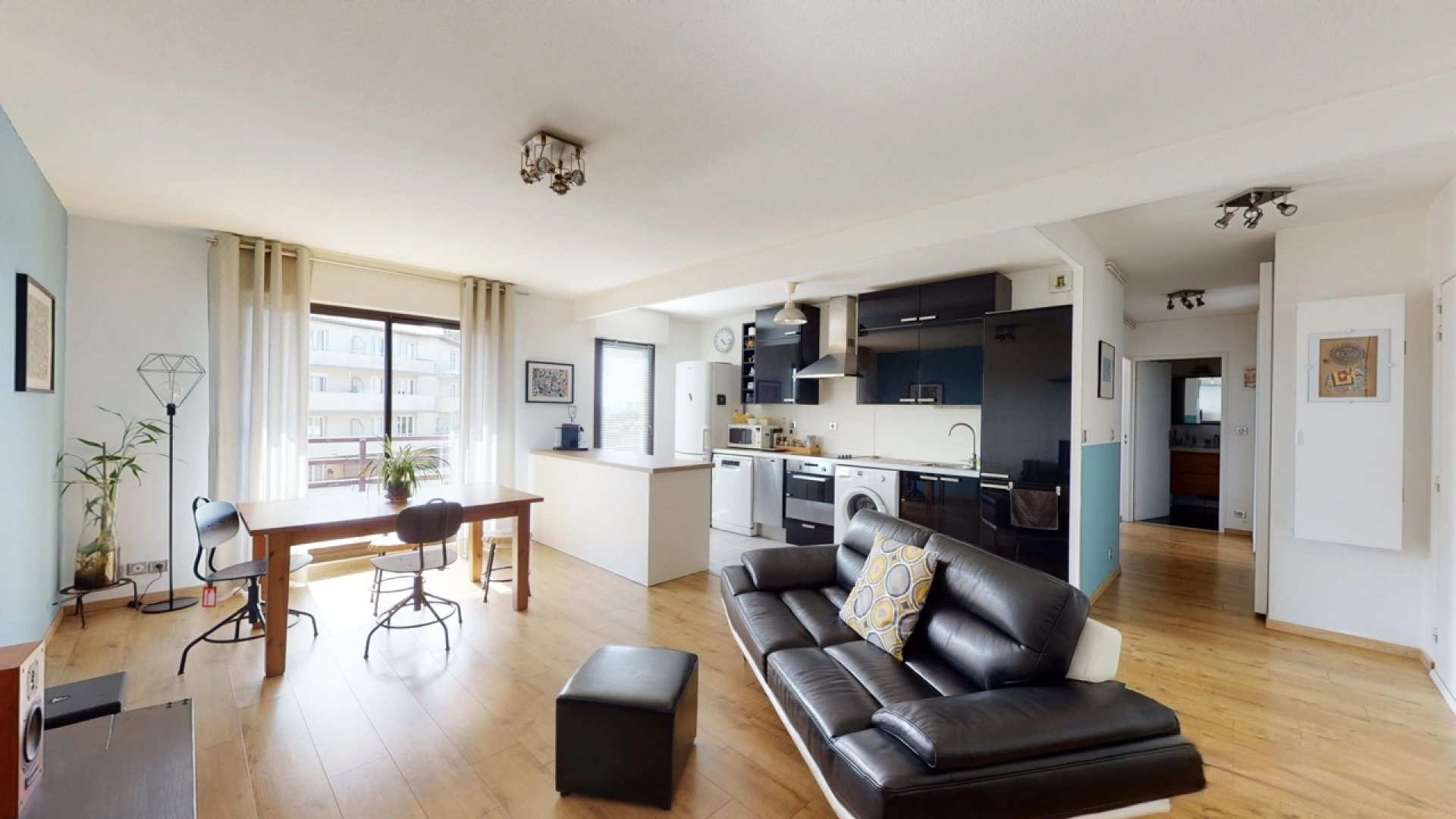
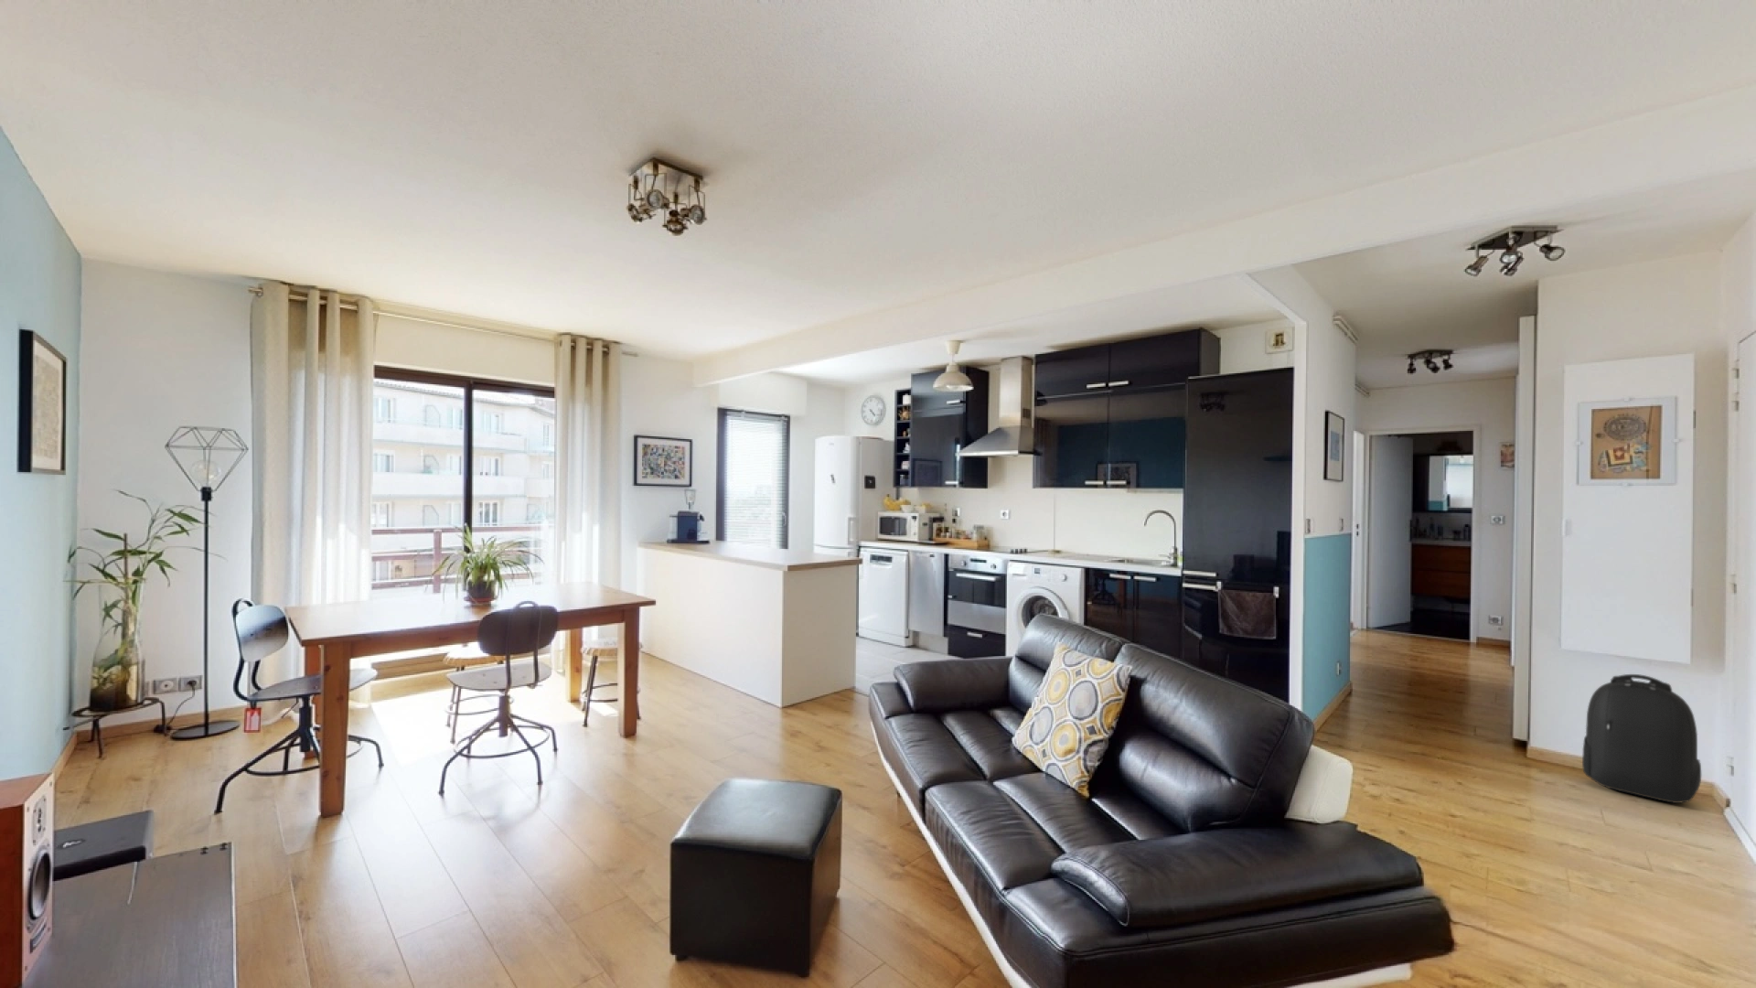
+ backpack [1581,673,1702,805]
